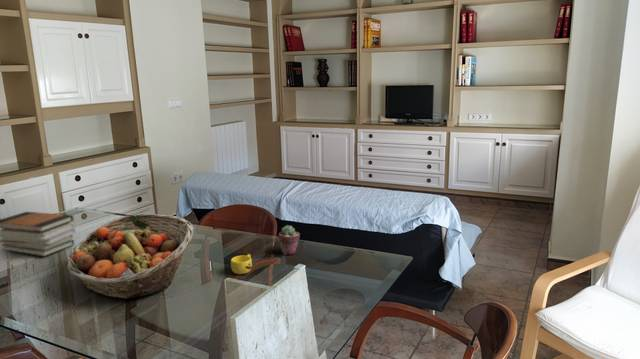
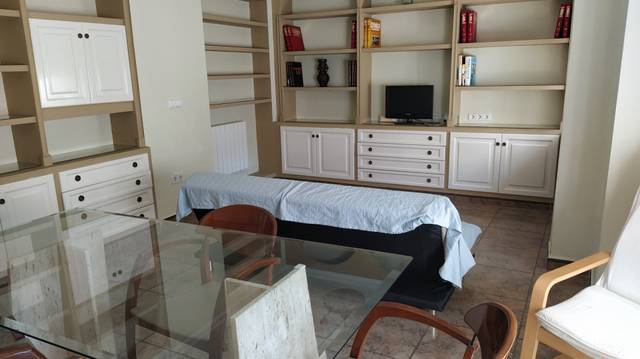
- book stack [0,211,77,258]
- cup [230,253,253,275]
- fruit basket [66,213,194,299]
- potted succulent [278,224,301,256]
